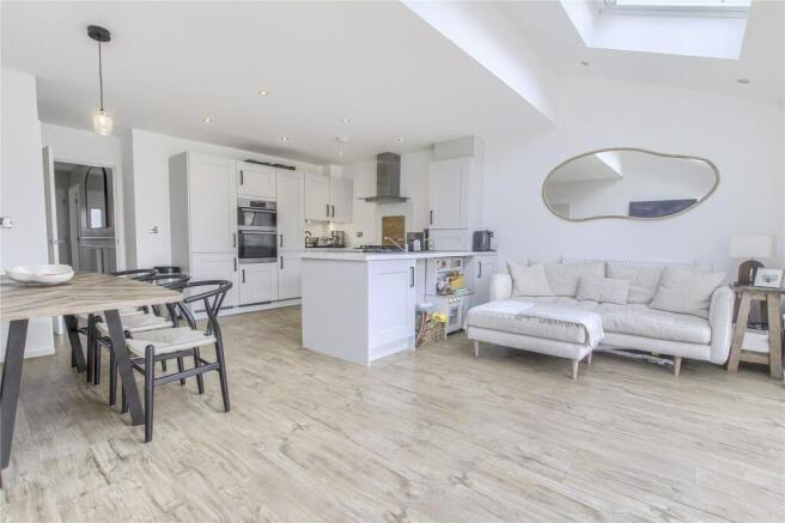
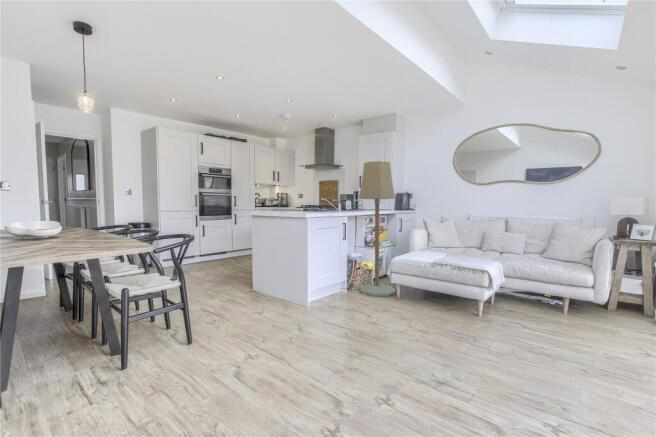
+ floor lamp [358,160,396,297]
